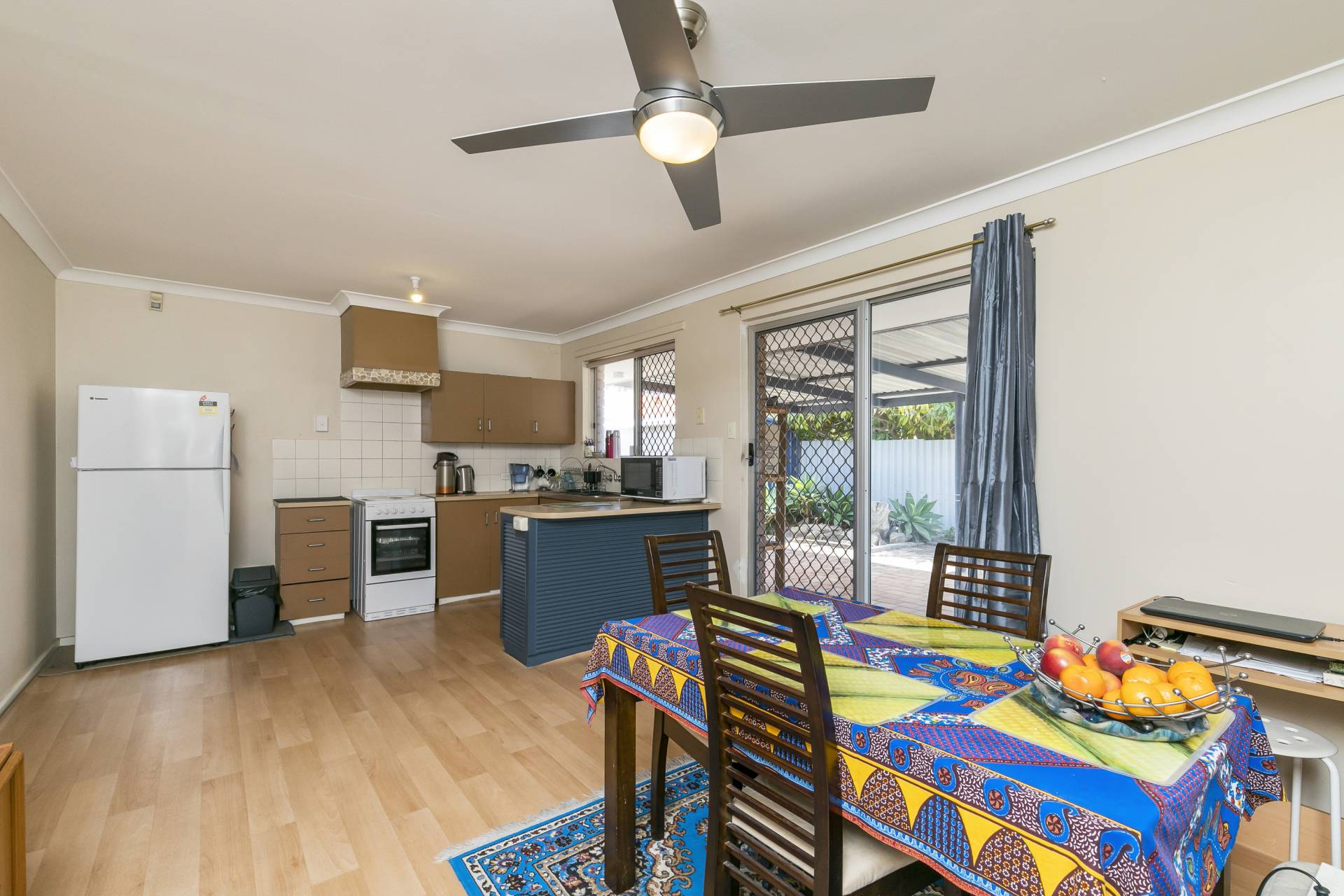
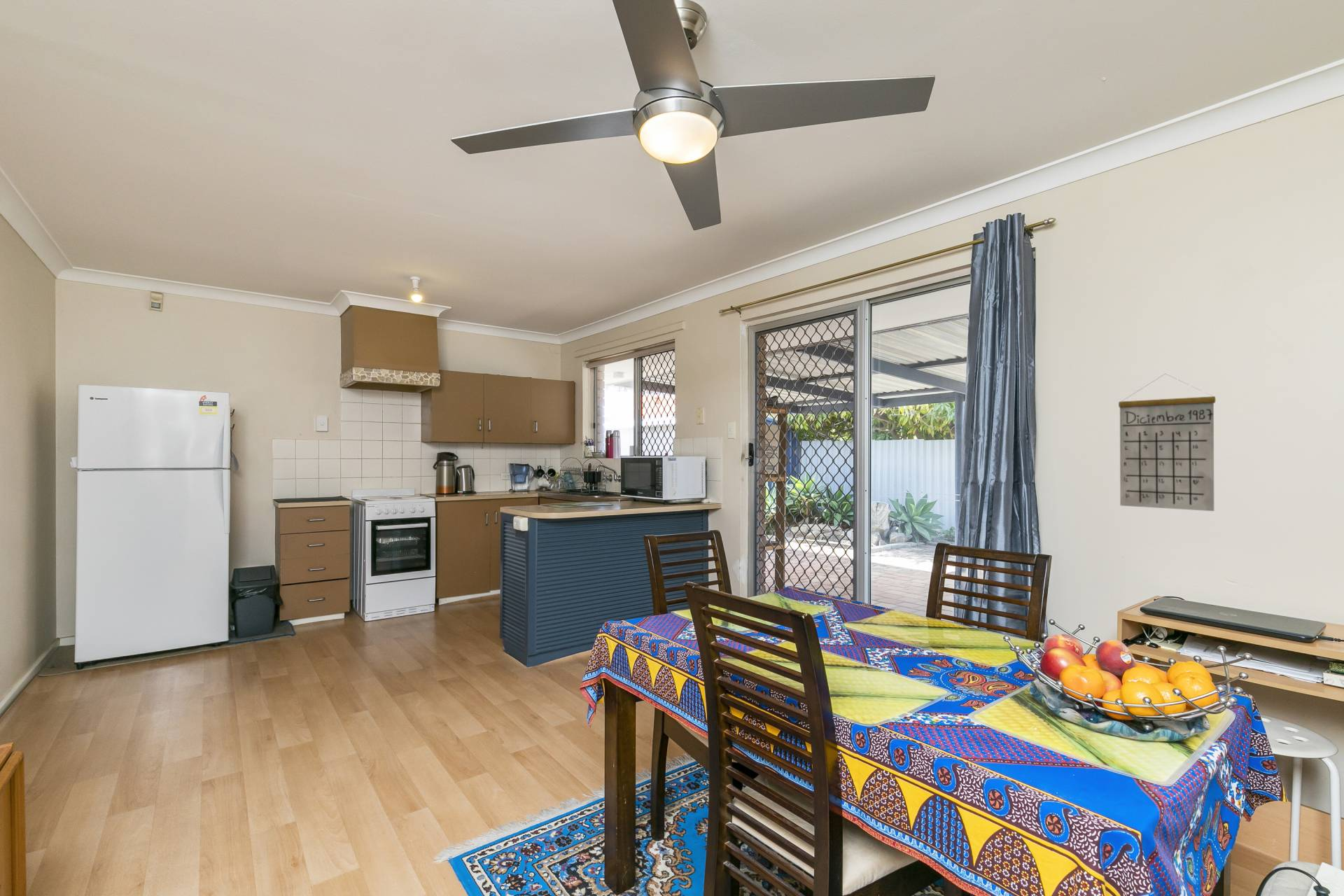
+ calendar [1118,373,1216,512]
